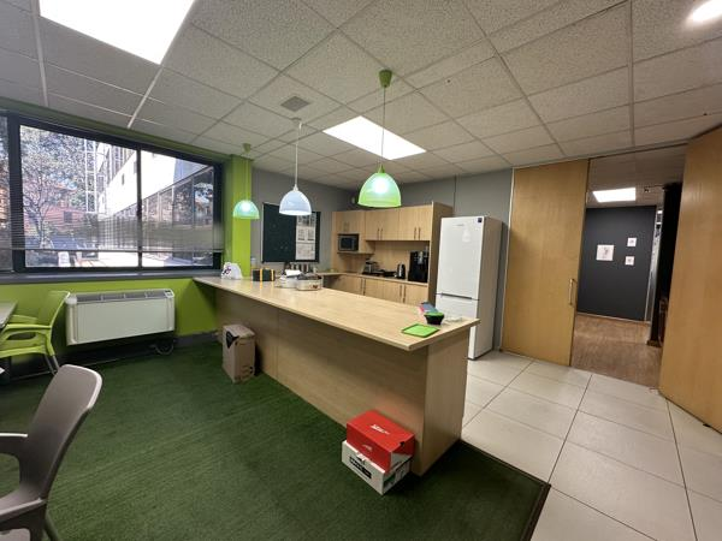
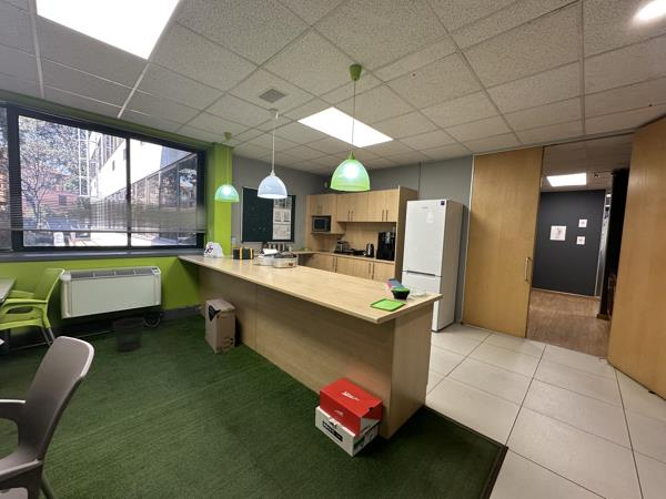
+ wastebasket [112,316,147,353]
